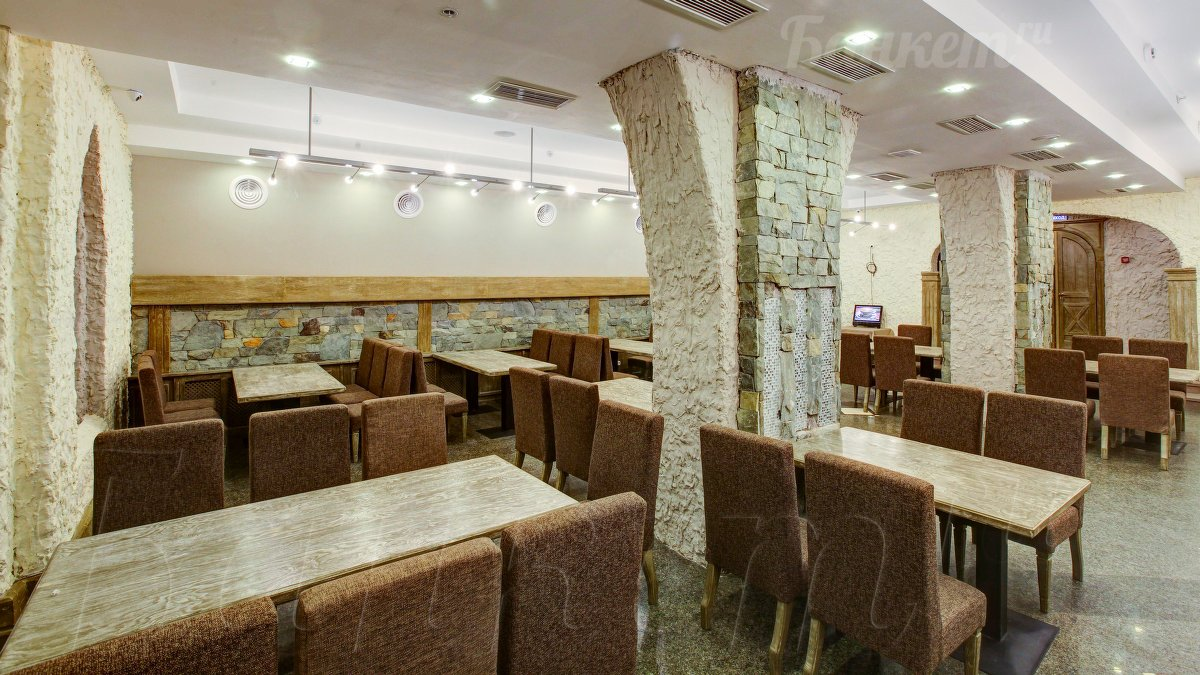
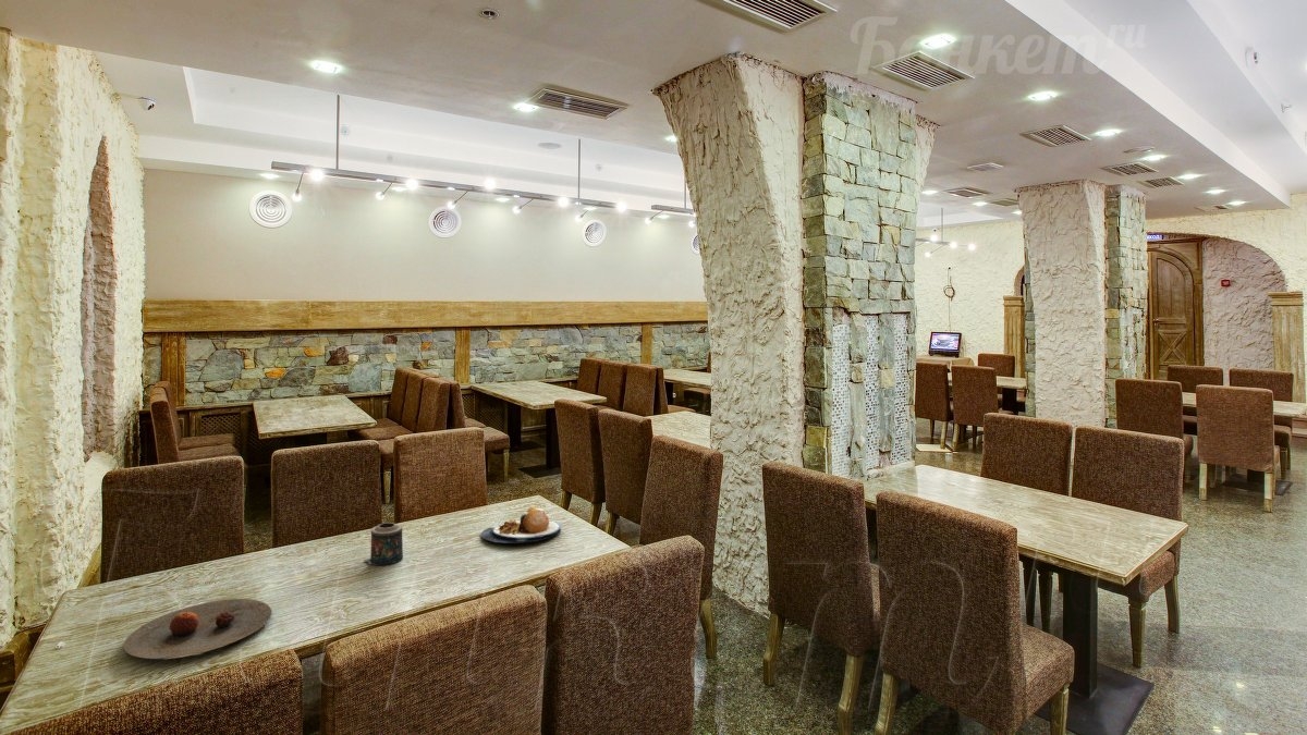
+ candle [362,522,404,566]
+ plate [122,598,272,660]
+ plate [479,506,562,544]
